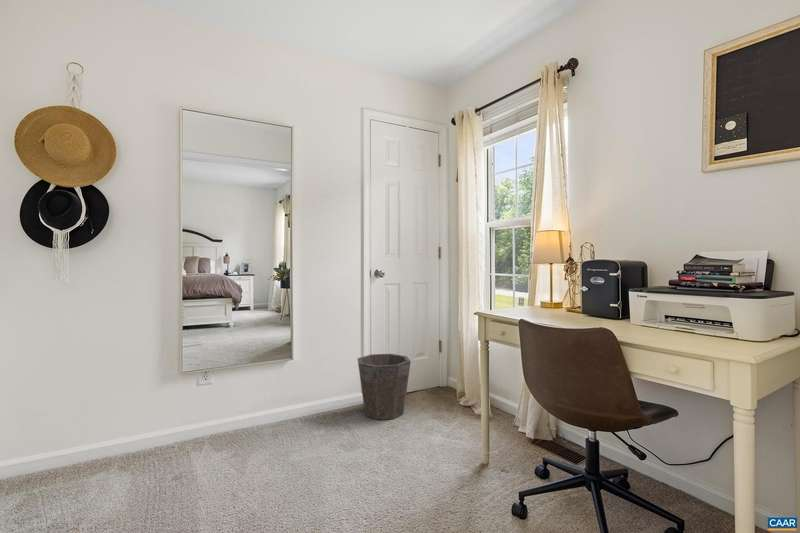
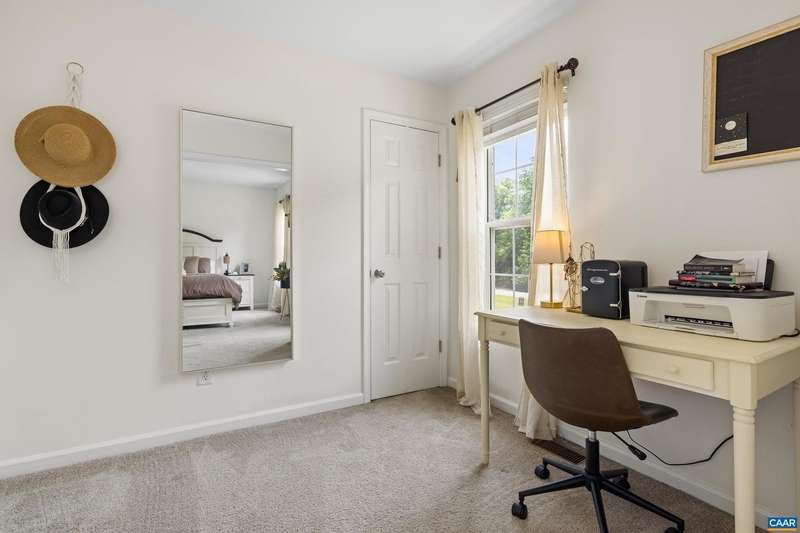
- waste bin [356,353,412,421]
